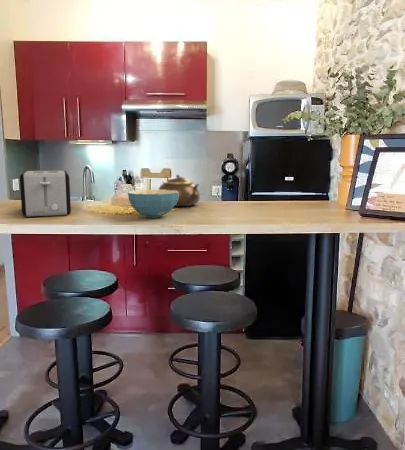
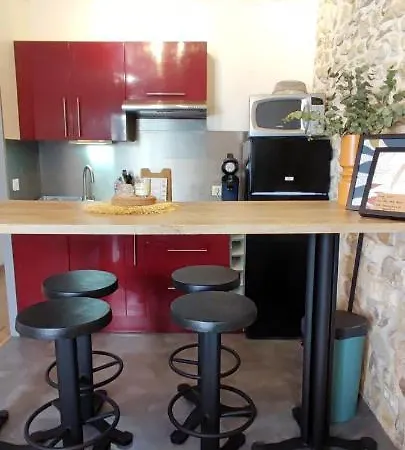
- toaster [19,170,72,218]
- teapot [157,174,201,207]
- cereal bowl [127,189,178,219]
